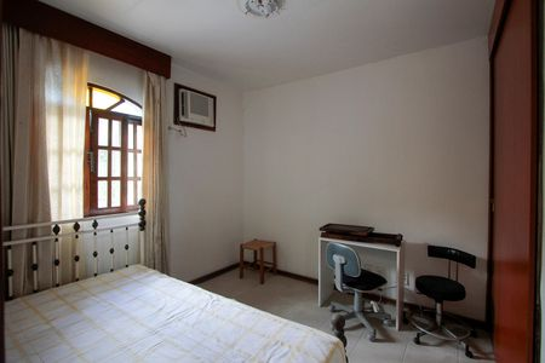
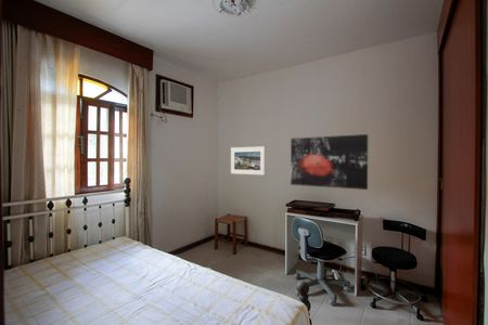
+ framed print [230,145,266,177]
+ wall art [290,133,369,191]
